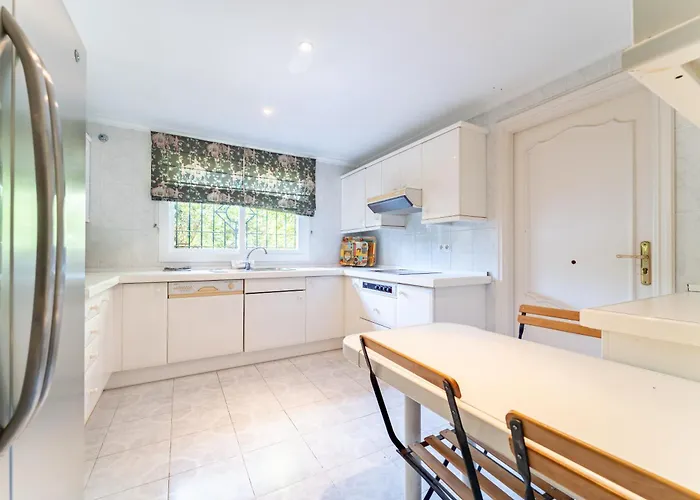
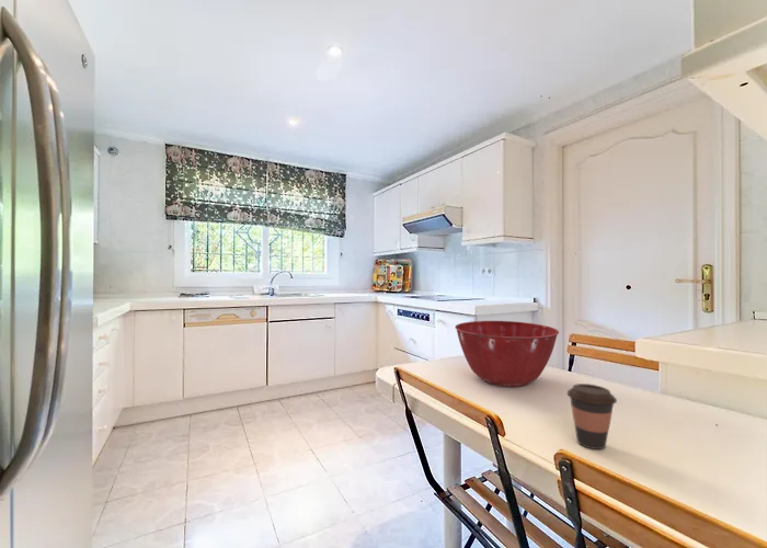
+ coffee cup [566,383,618,450]
+ mixing bowl [454,320,560,388]
